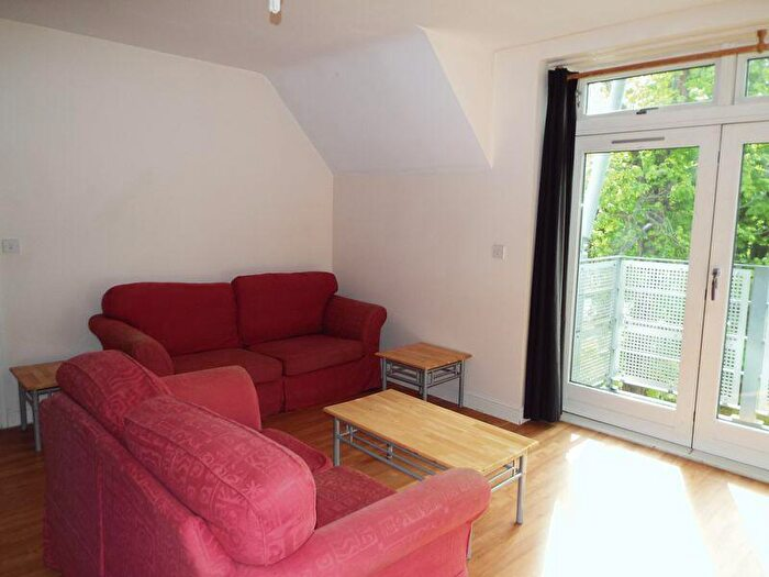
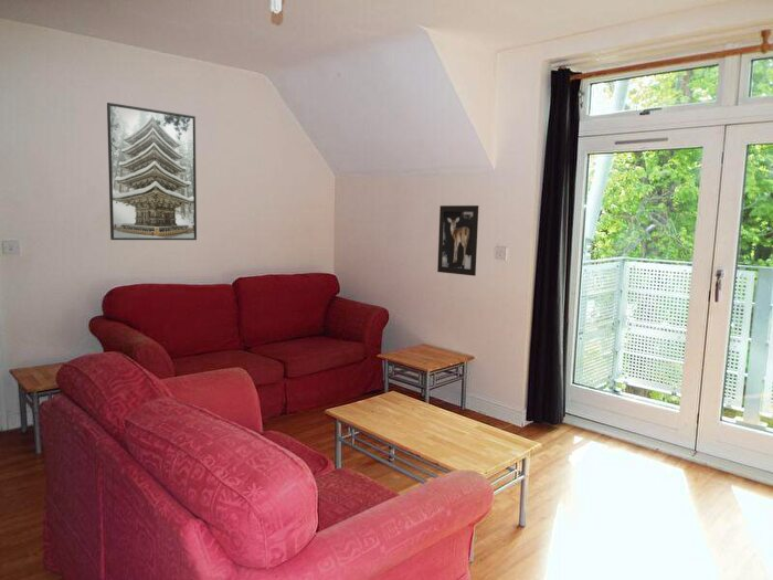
+ wall art [436,204,479,277]
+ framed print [106,102,198,241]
